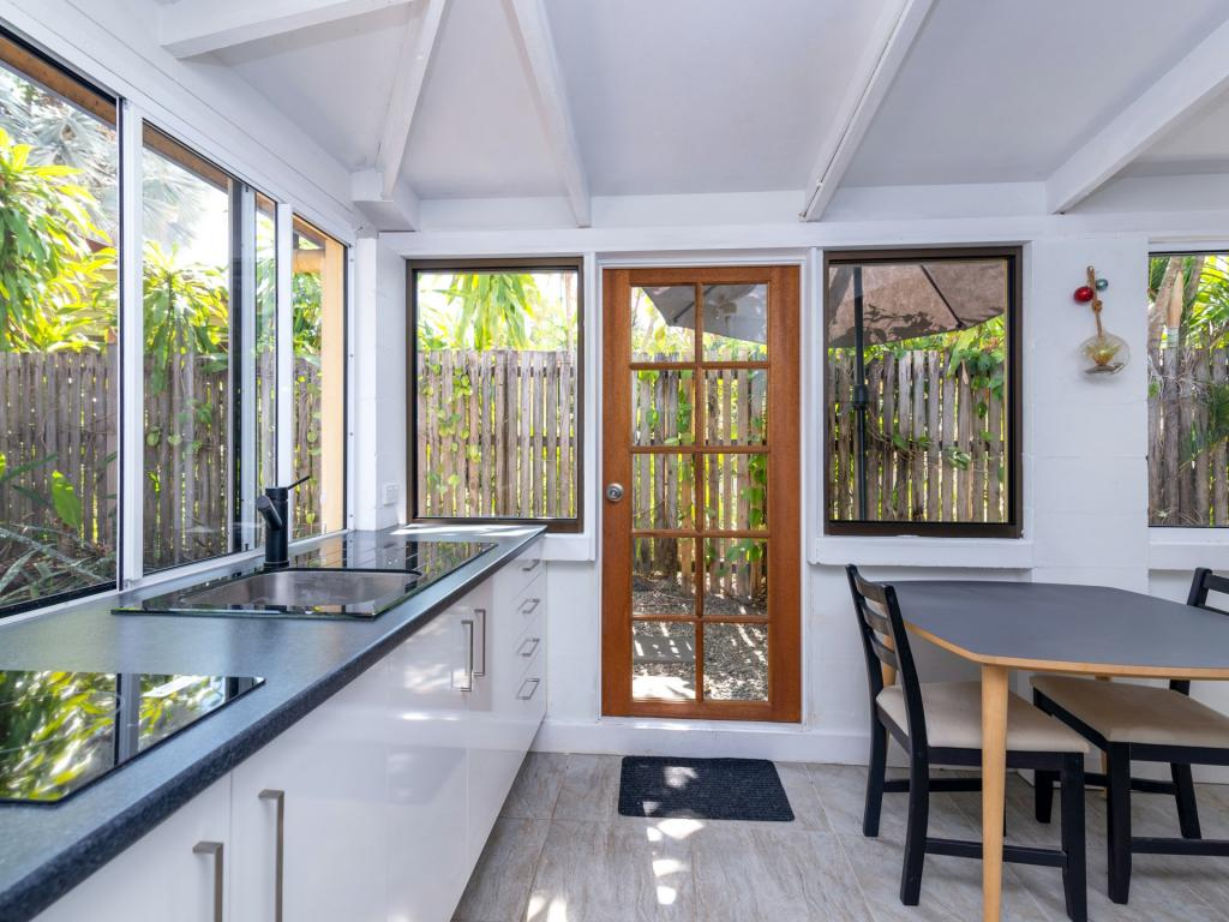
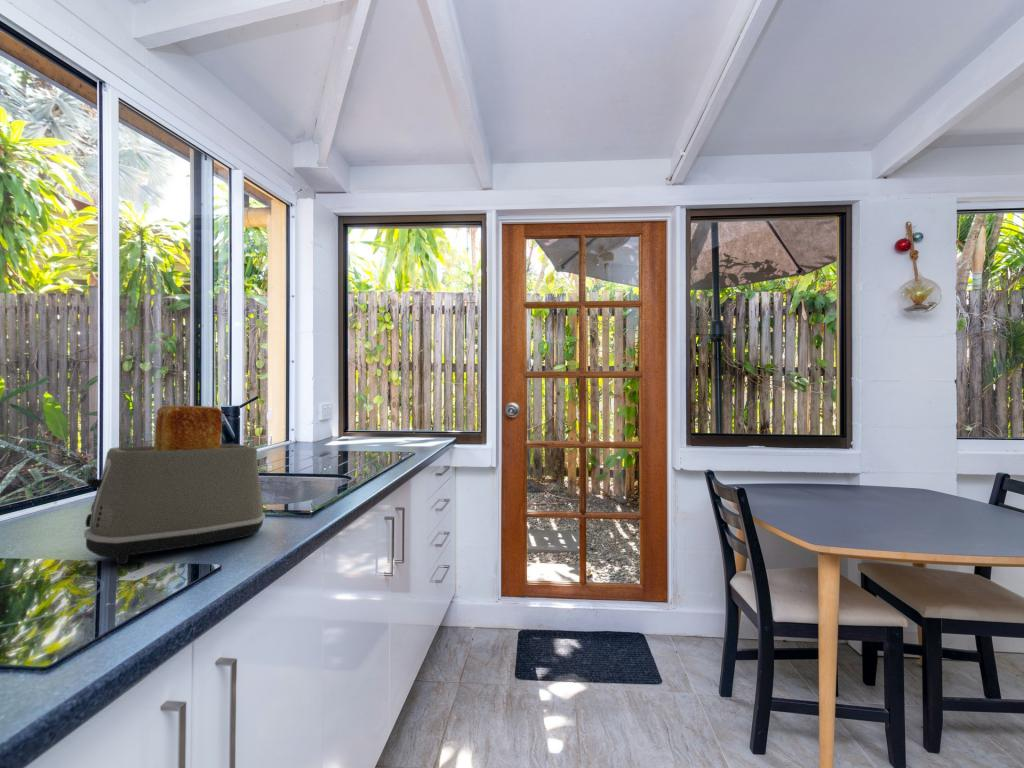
+ toaster [83,404,266,565]
